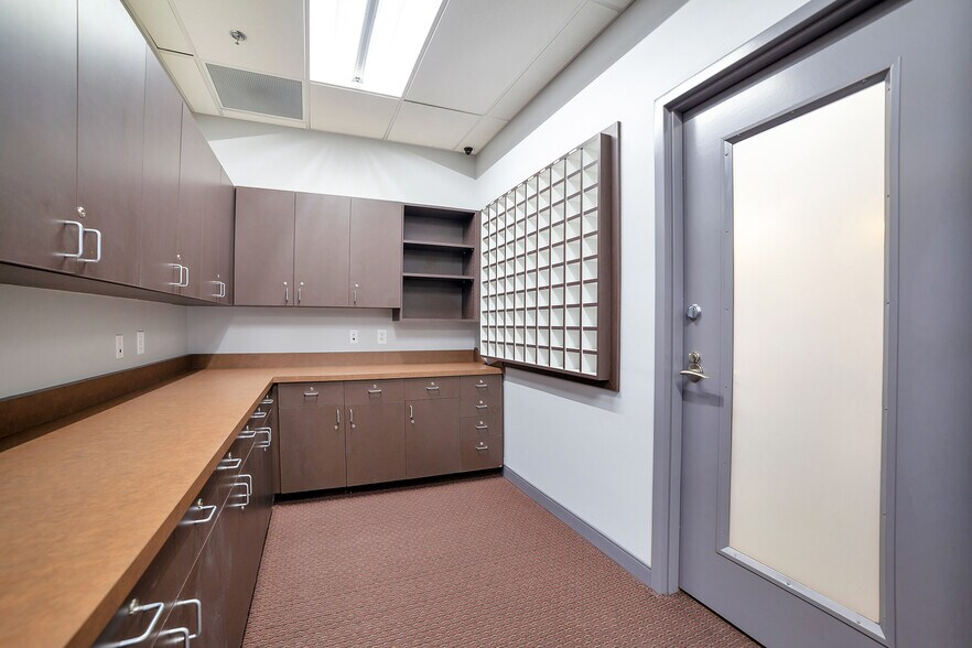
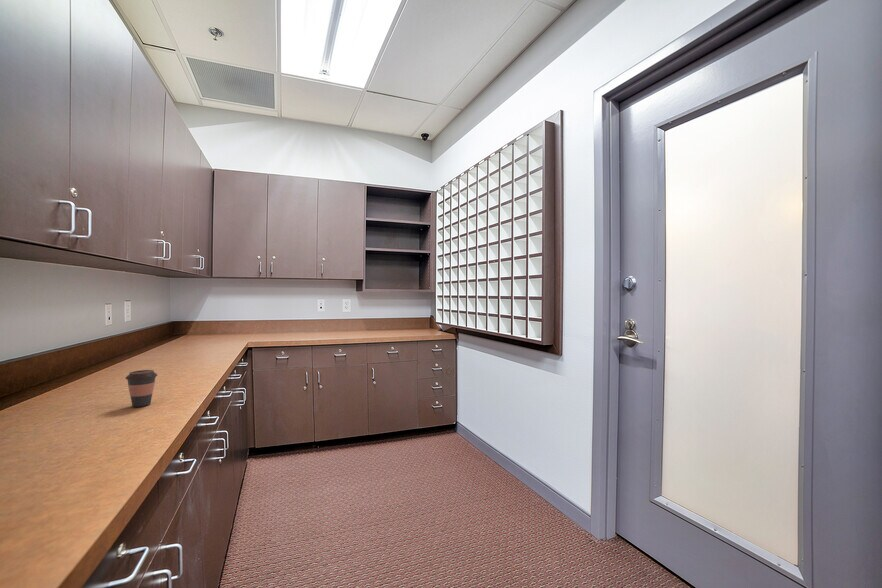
+ coffee cup [124,369,158,408]
